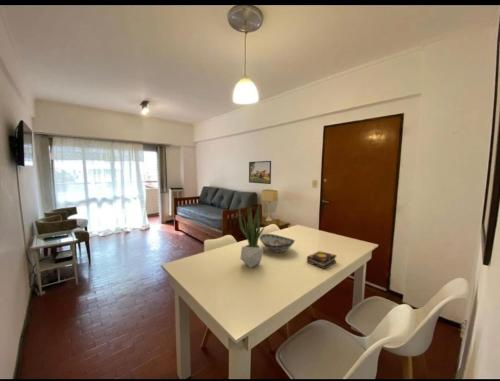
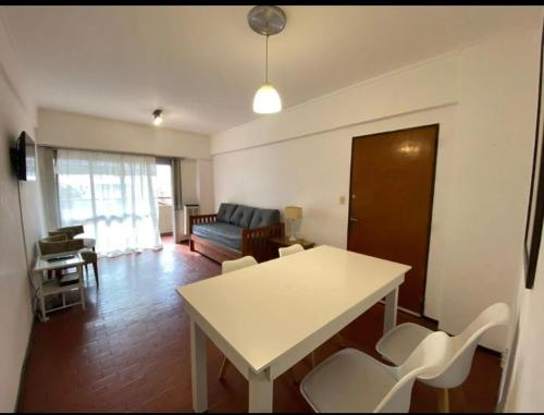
- book [306,250,337,270]
- decorative bowl [259,233,296,253]
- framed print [248,160,272,185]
- potted plant [237,202,267,269]
